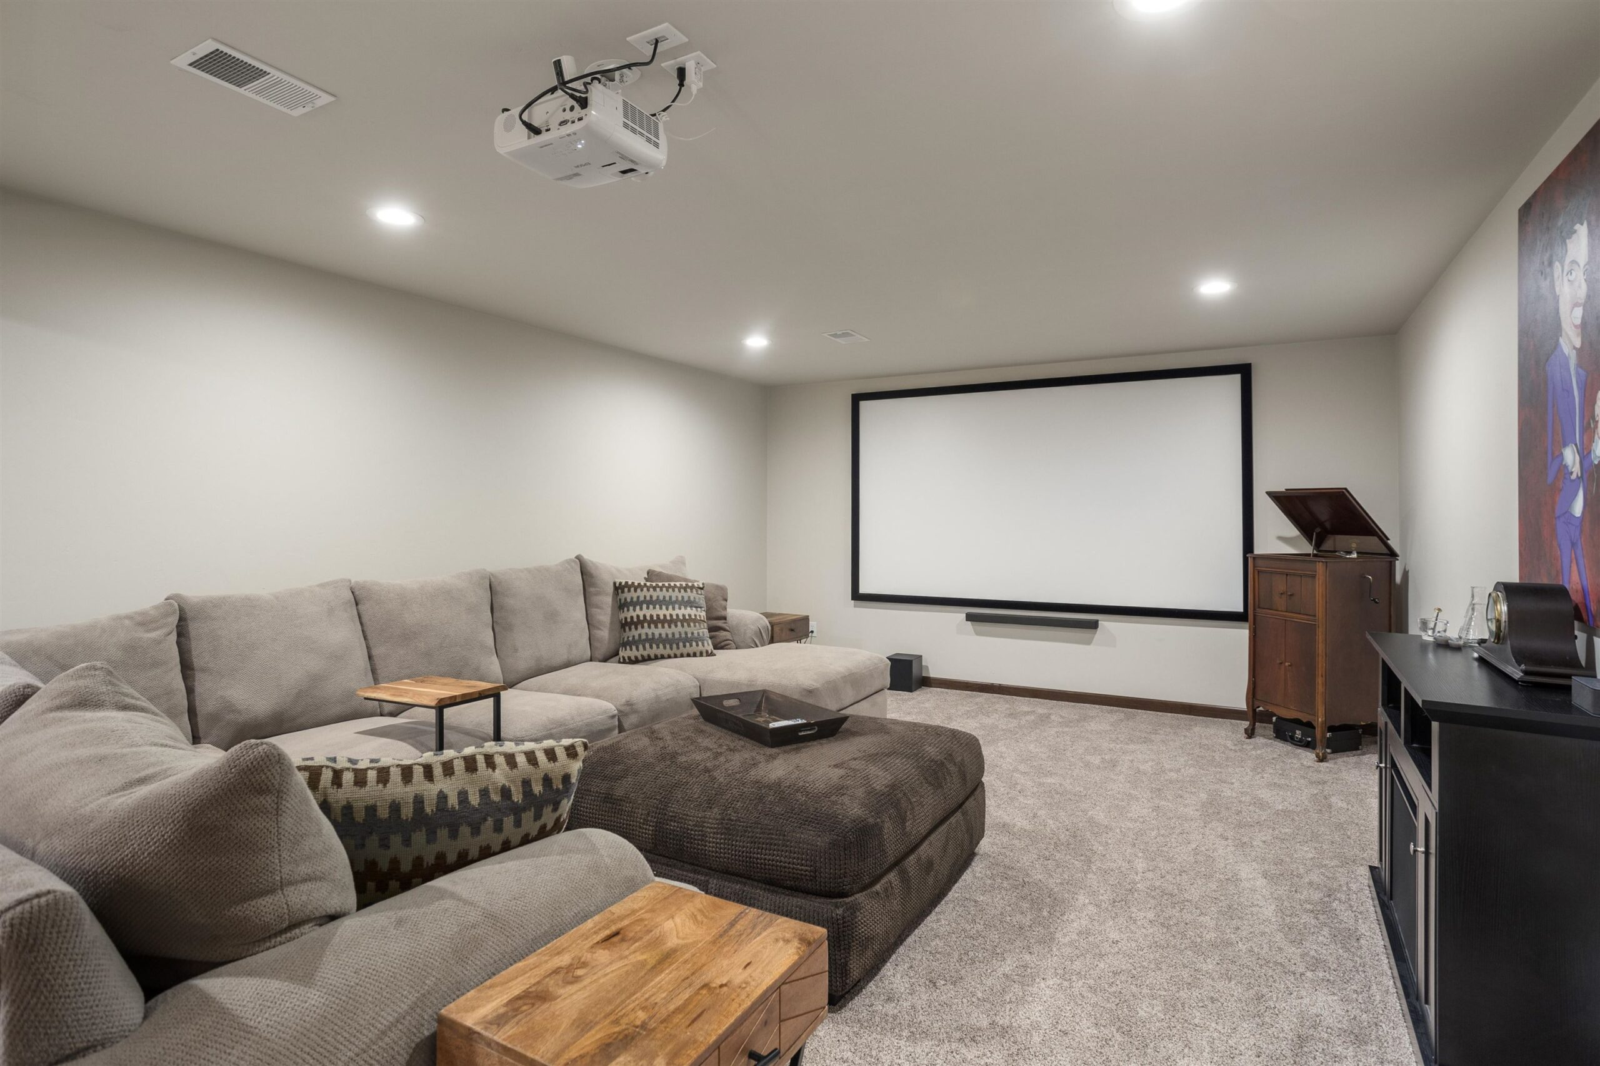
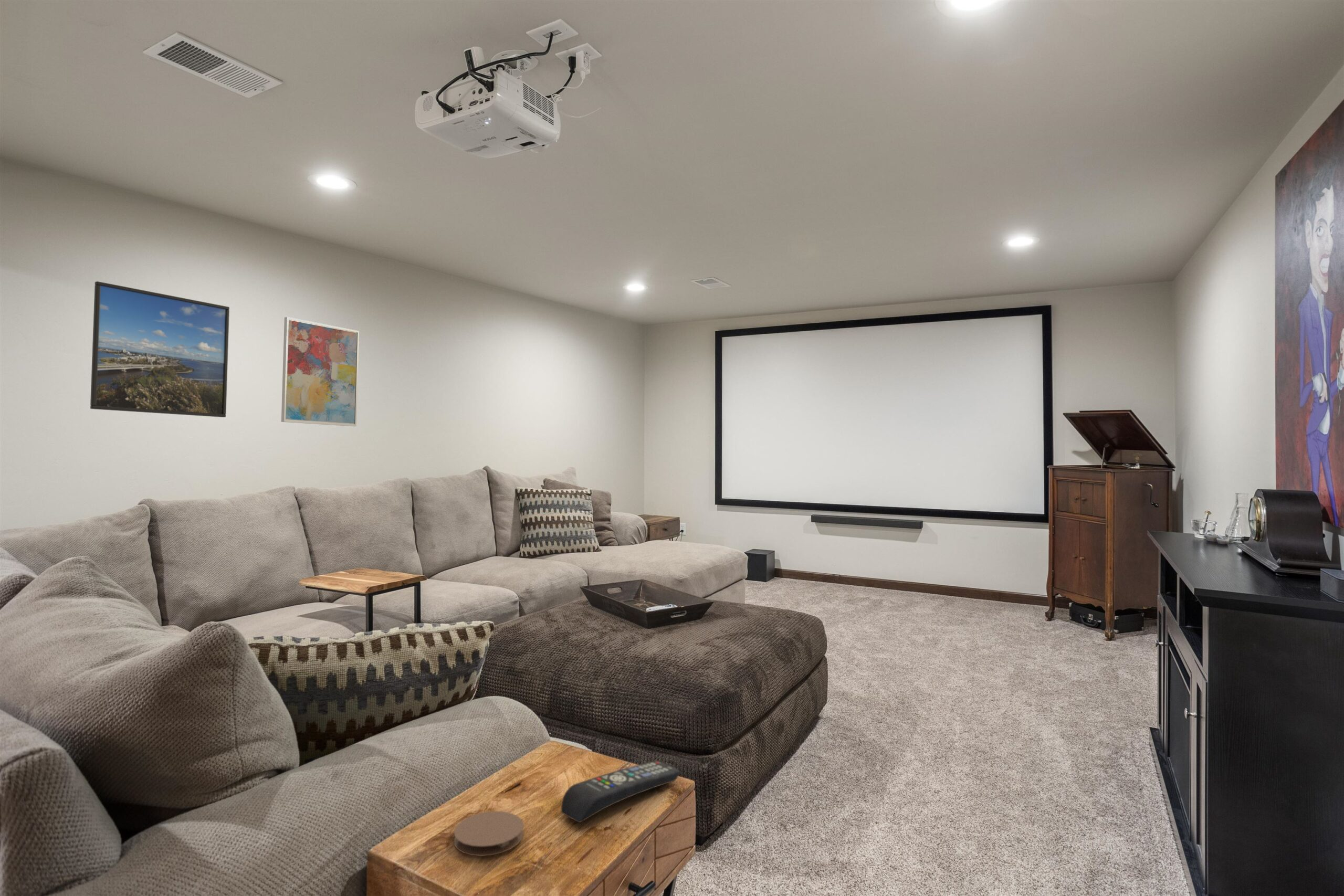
+ wall art [281,317,360,427]
+ coaster [454,810,524,857]
+ remote control [561,760,680,823]
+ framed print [90,281,230,418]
